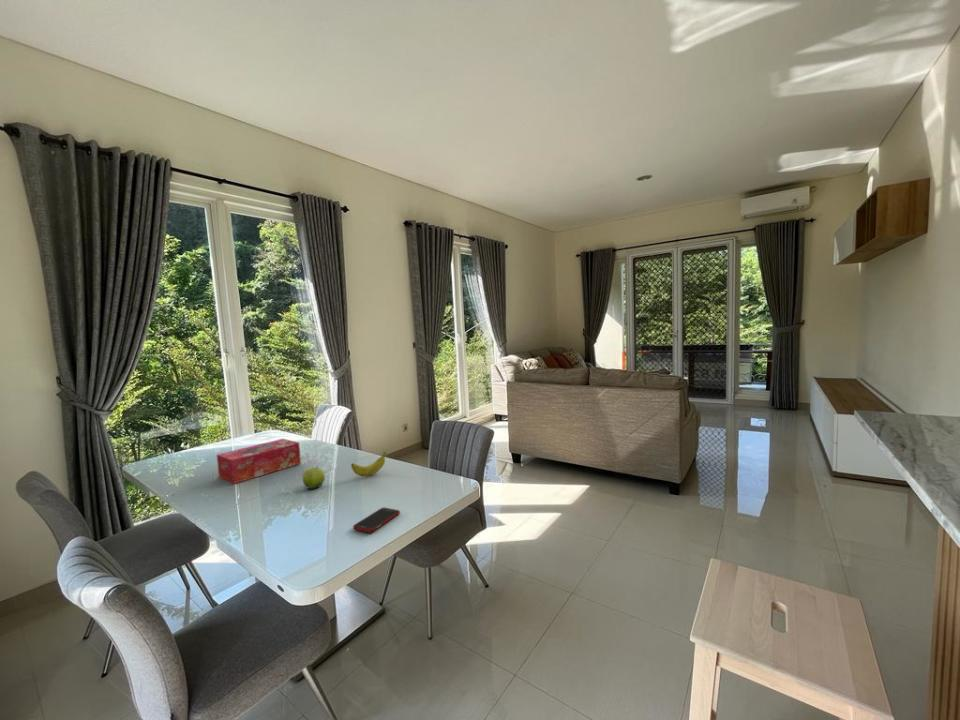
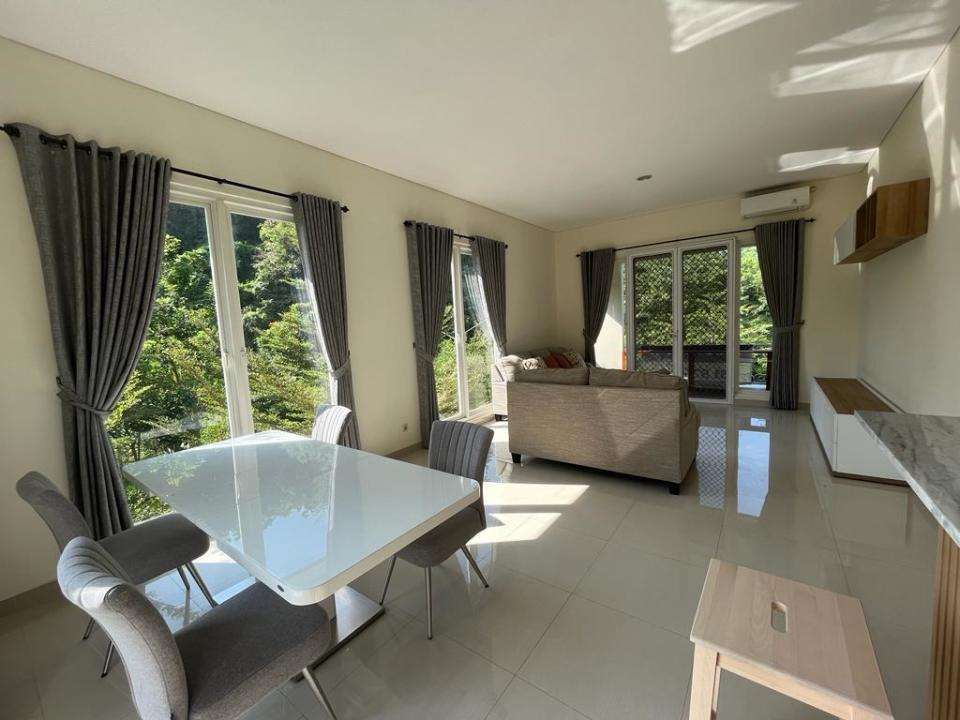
- cell phone [352,507,401,534]
- tissue box [216,438,302,485]
- banana [350,450,387,477]
- fruit [302,465,326,490]
